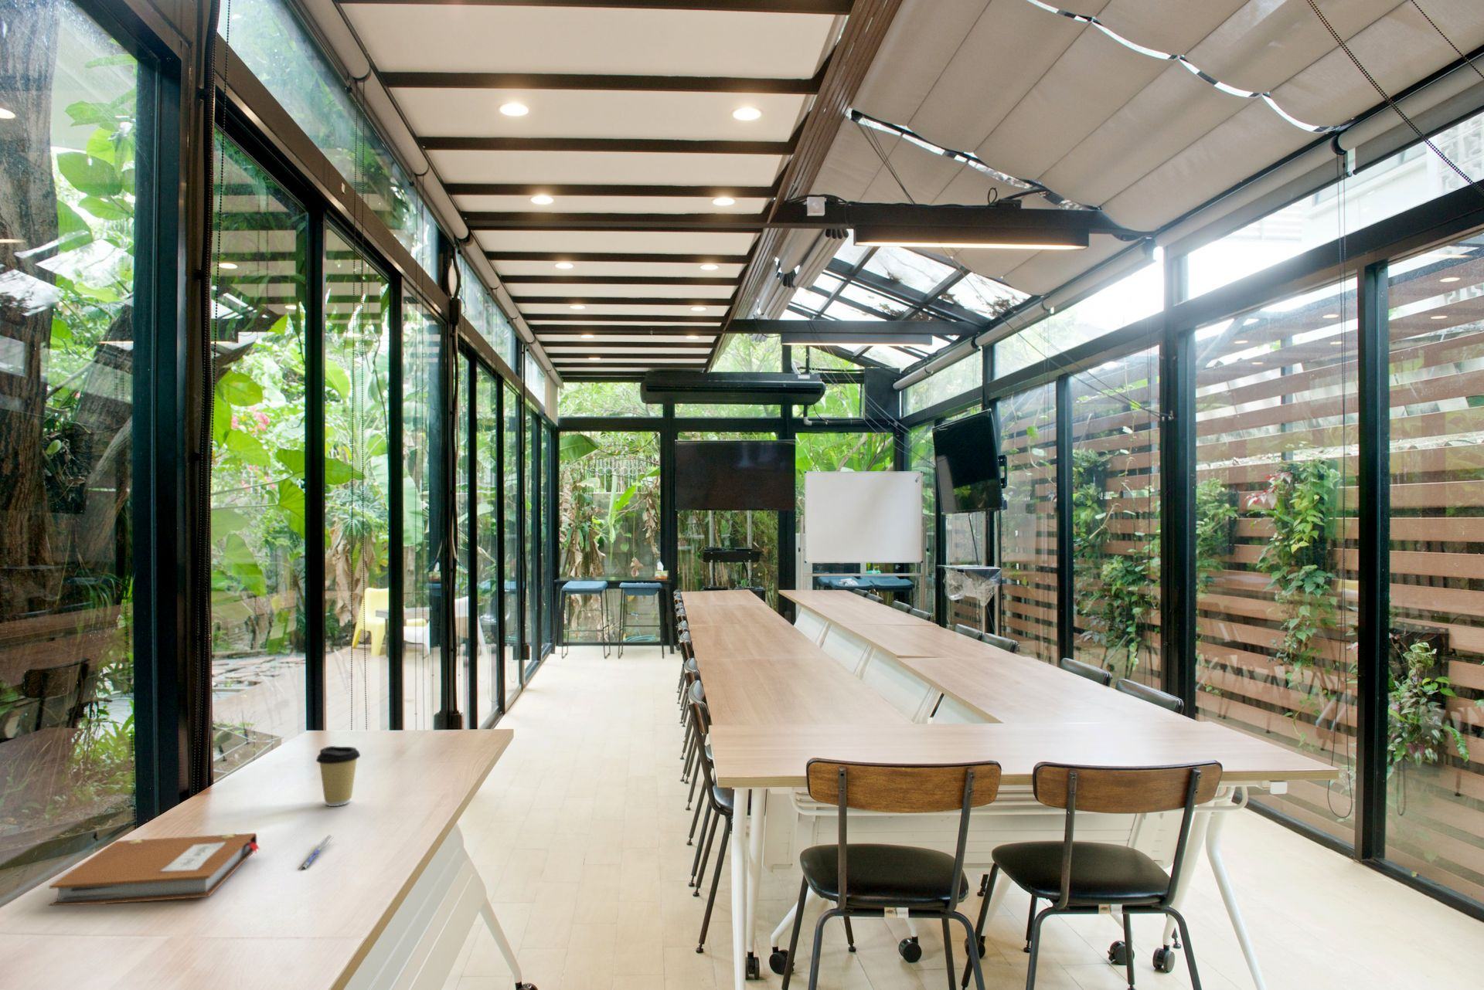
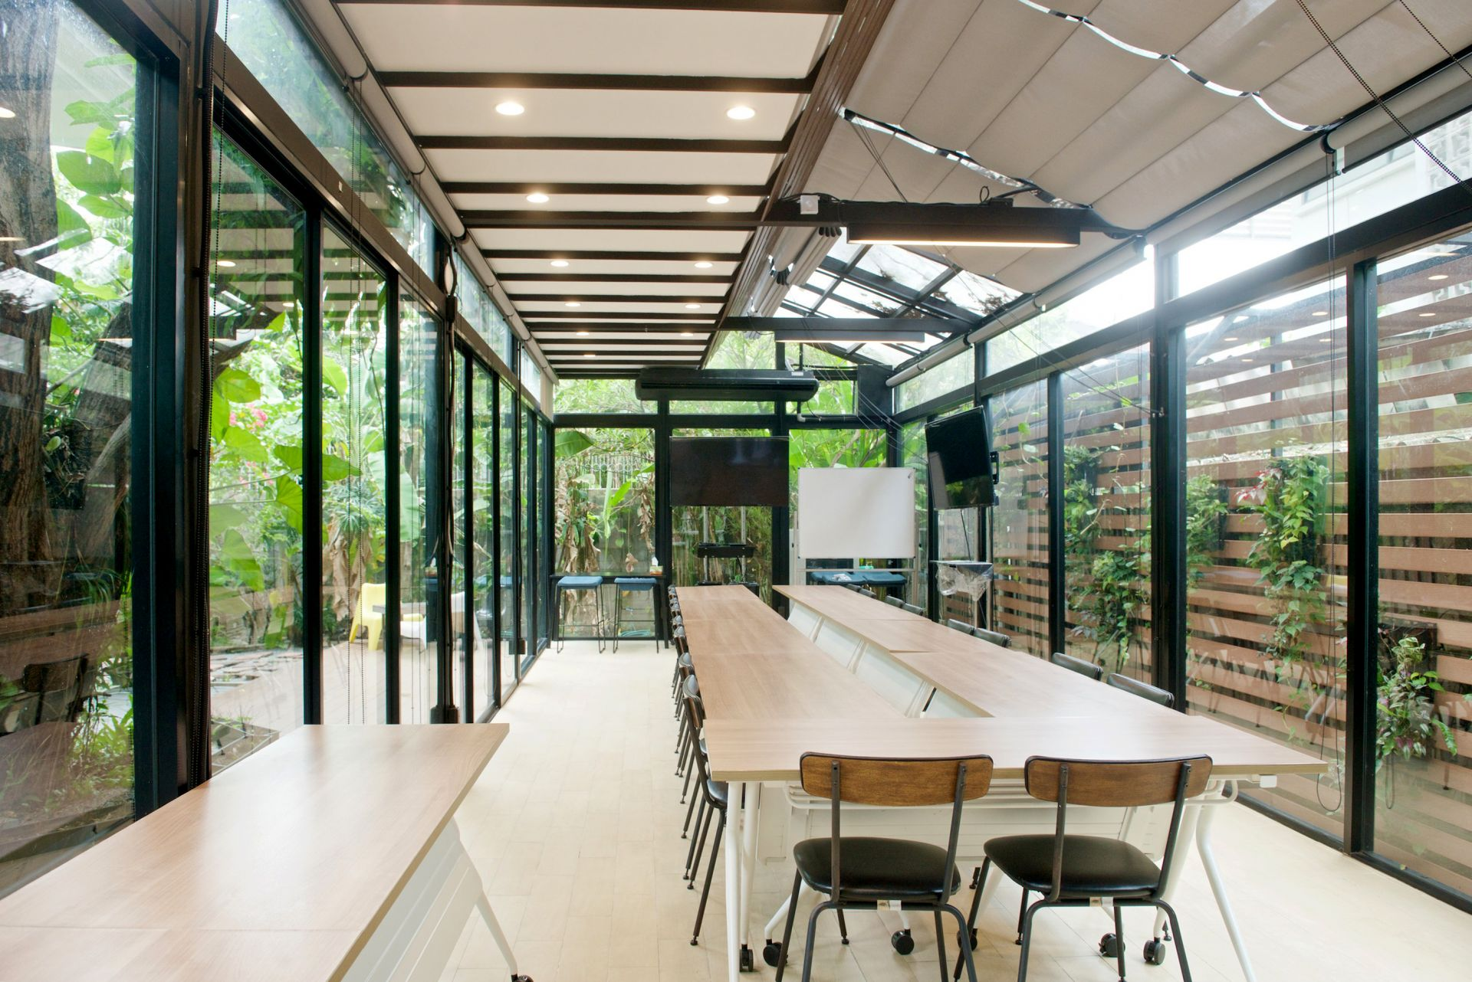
- coffee cup [315,745,360,807]
- notebook [49,832,261,906]
- pen [299,834,335,870]
